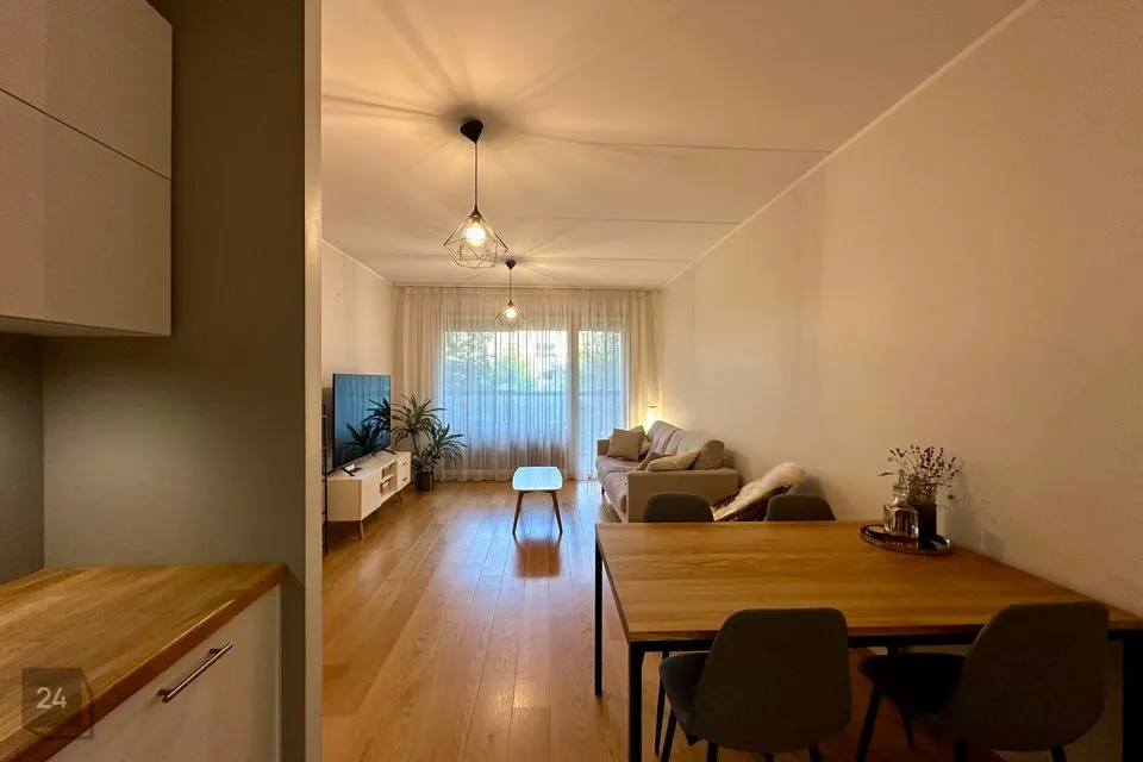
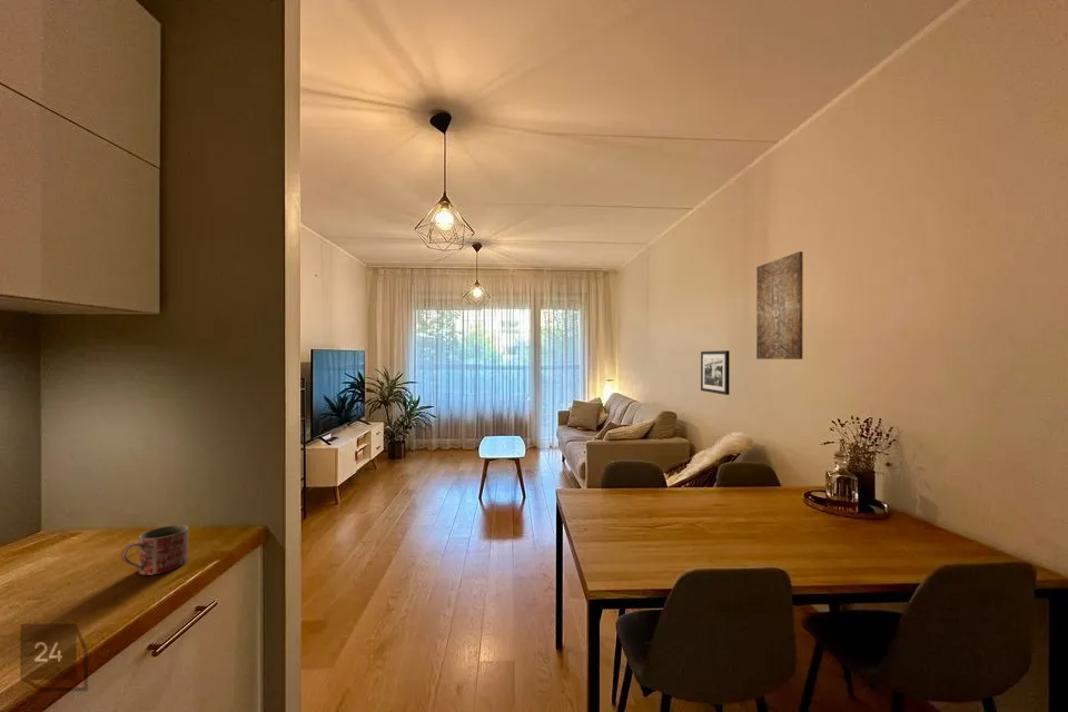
+ mug [120,524,190,576]
+ picture frame [700,349,731,396]
+ wall art [755,250,804,360]
